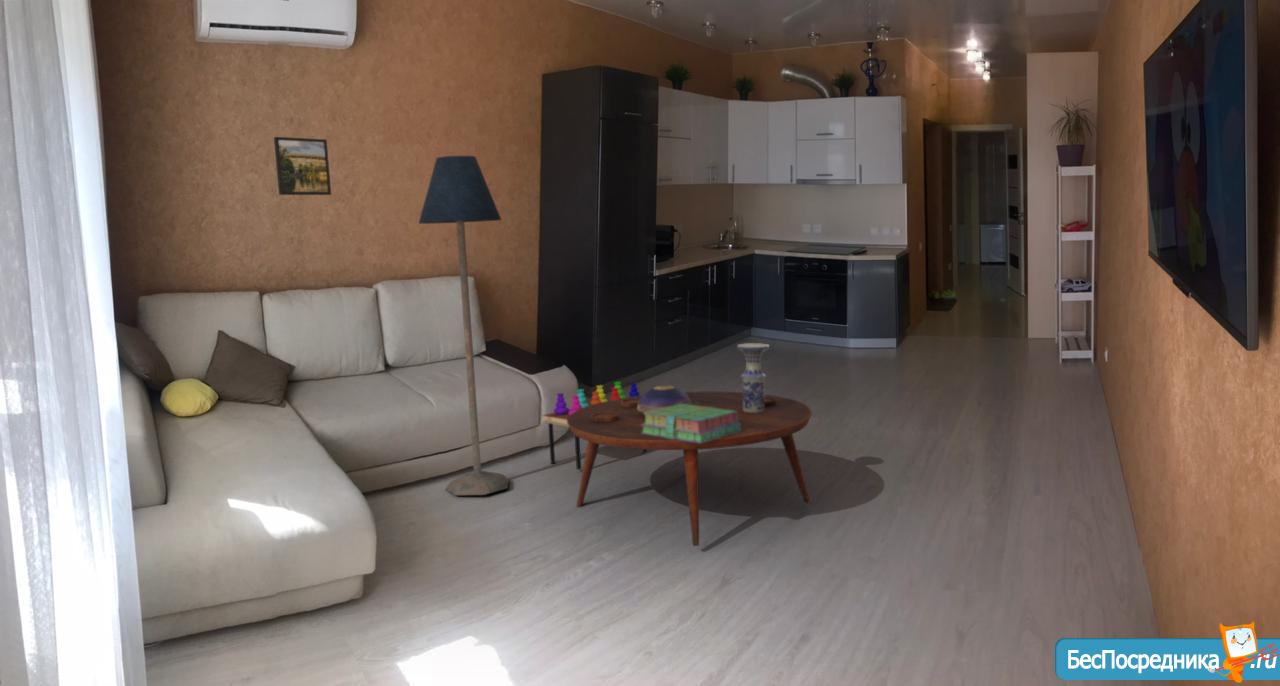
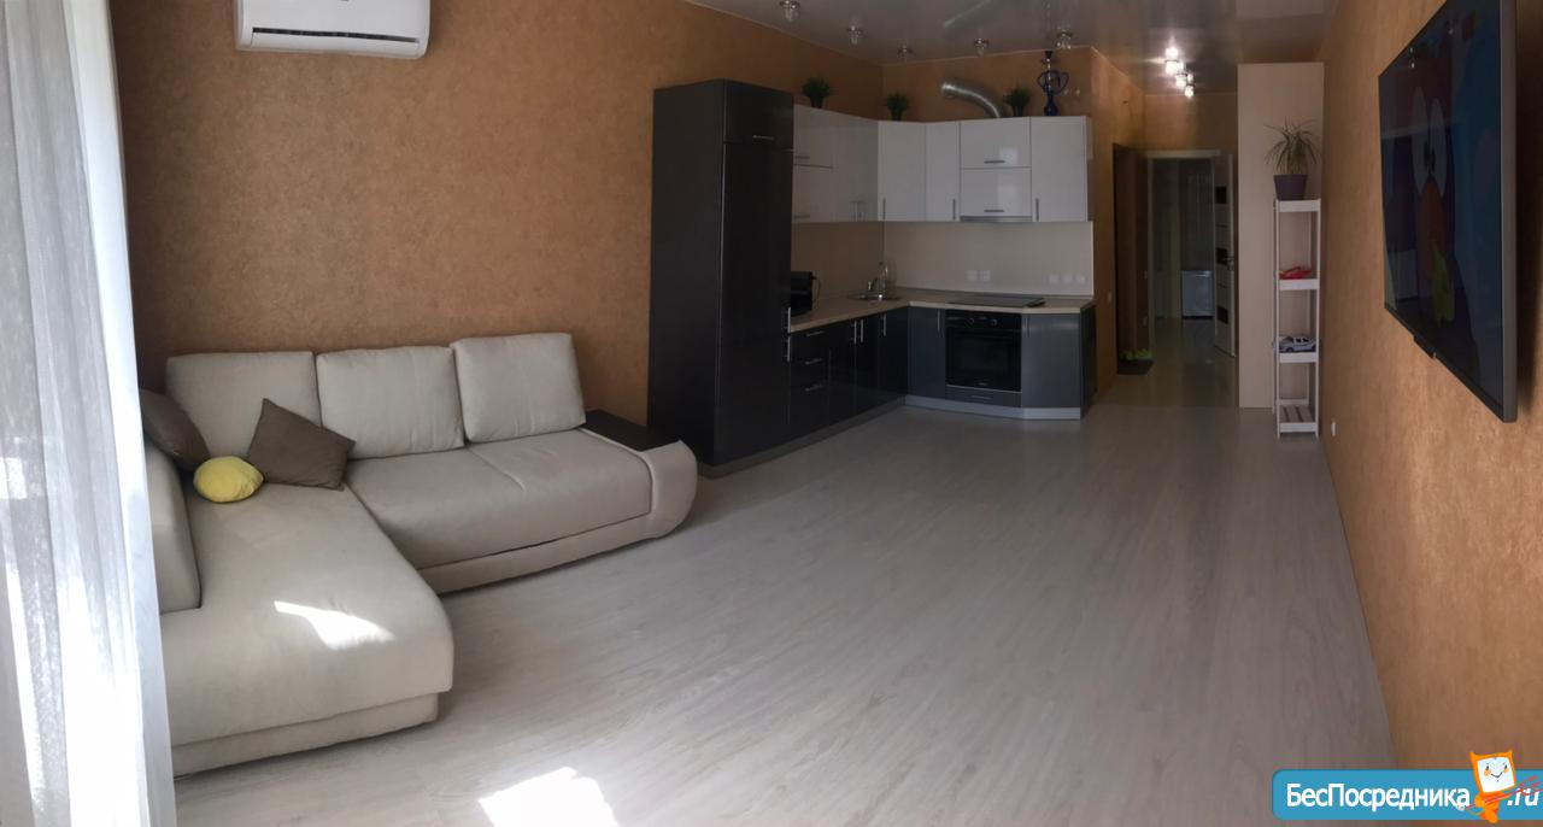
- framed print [273,136,332,196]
- vase [736,342,770,413]
- stack of books [641,404,741,443]
- decorative bowl [638,385,691,412]
- stacking toy [541,381,648,471]
- coffee table [567,391,813,547]
- floor lamp [417,155,510,496]
